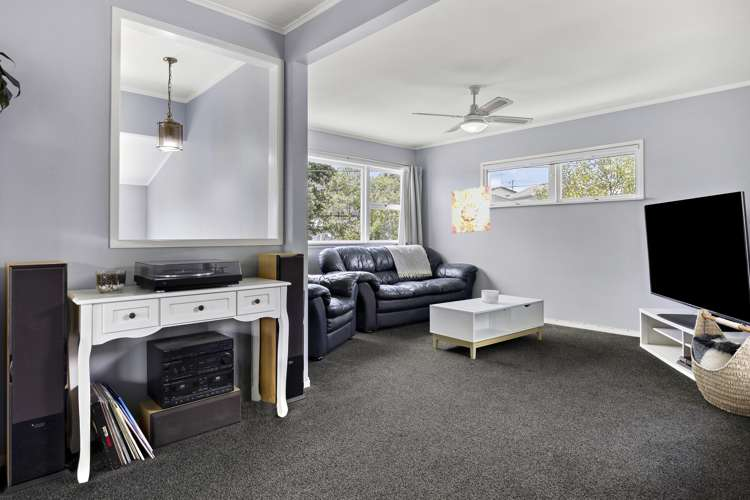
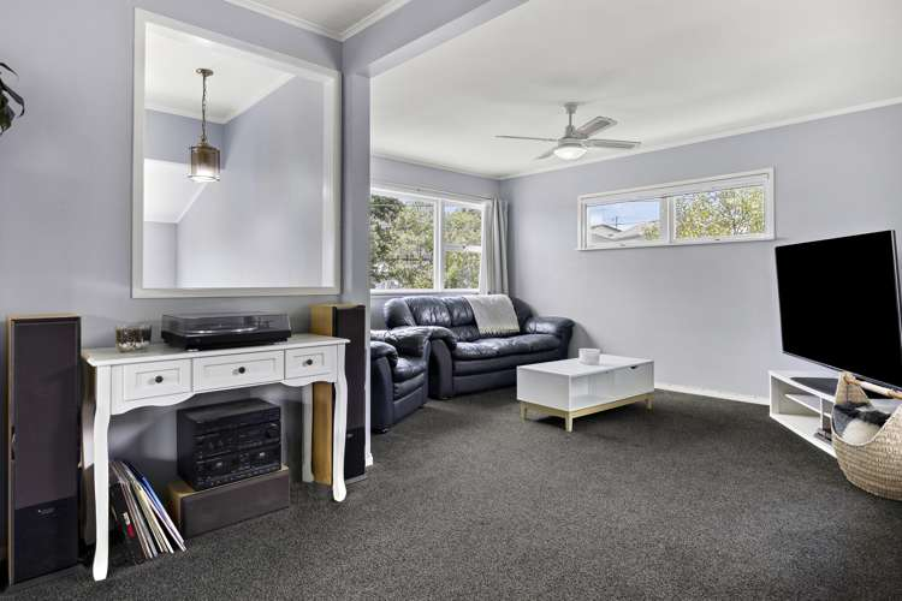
- wall art [451,185,491,234]
